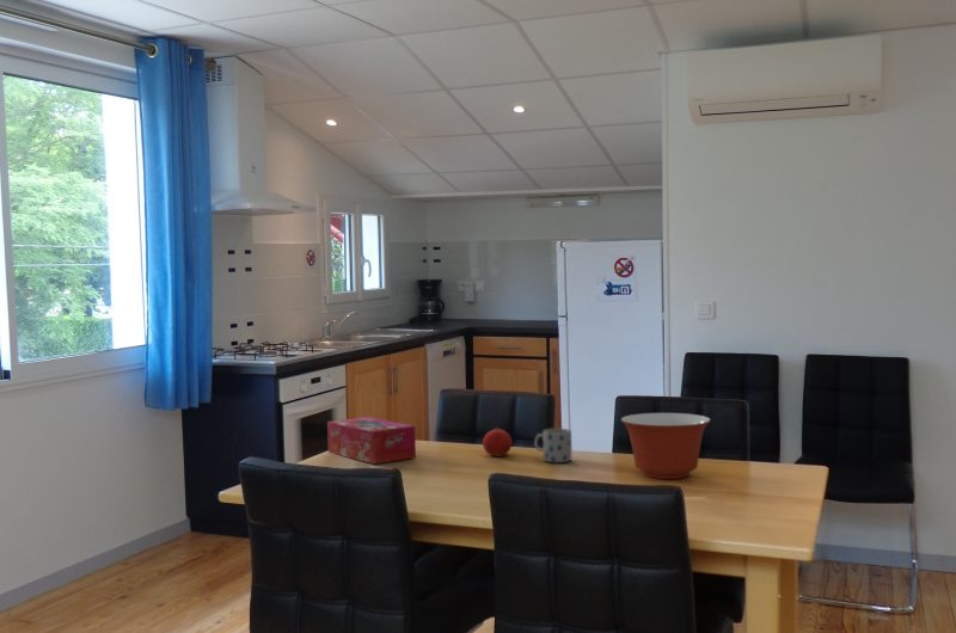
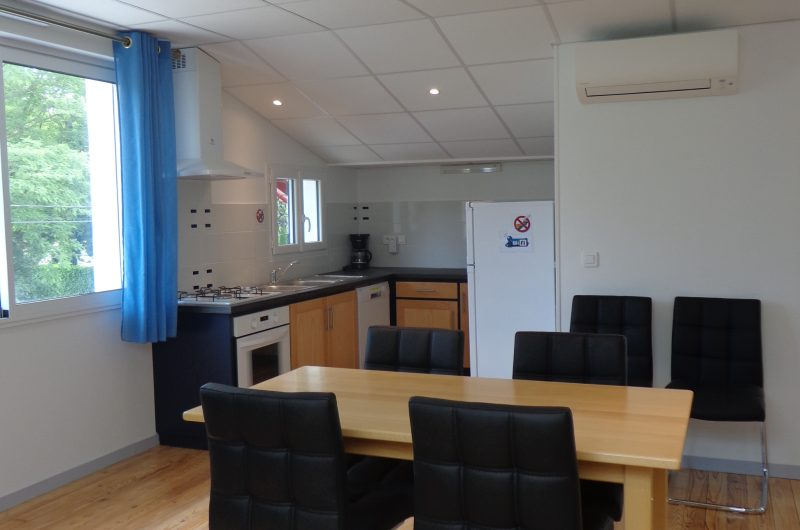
- fruit [482,428,513,457]
- tissue box [326,416,417,465]
- mug [533,428,572,463]
- mixing bowl [620,412,712,480]
